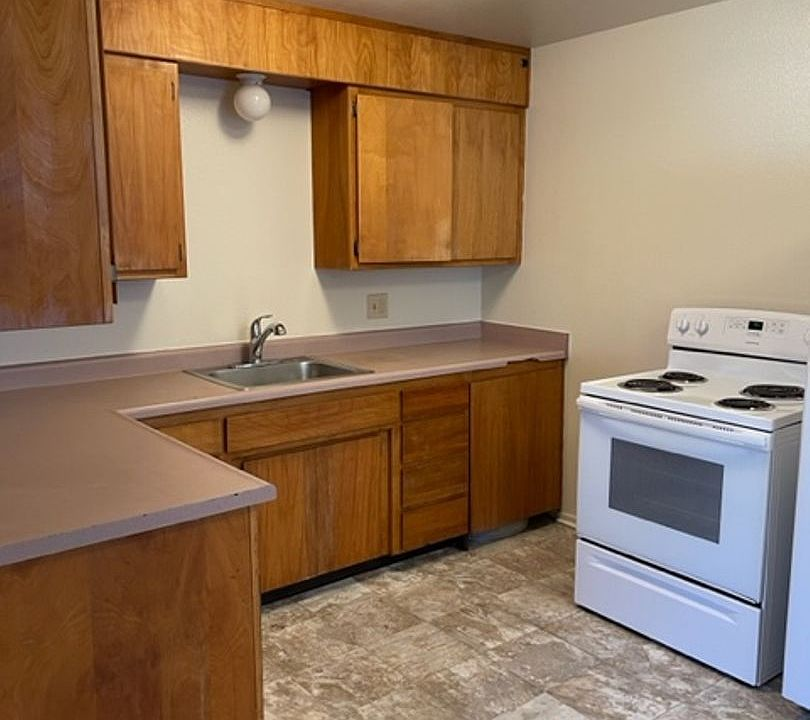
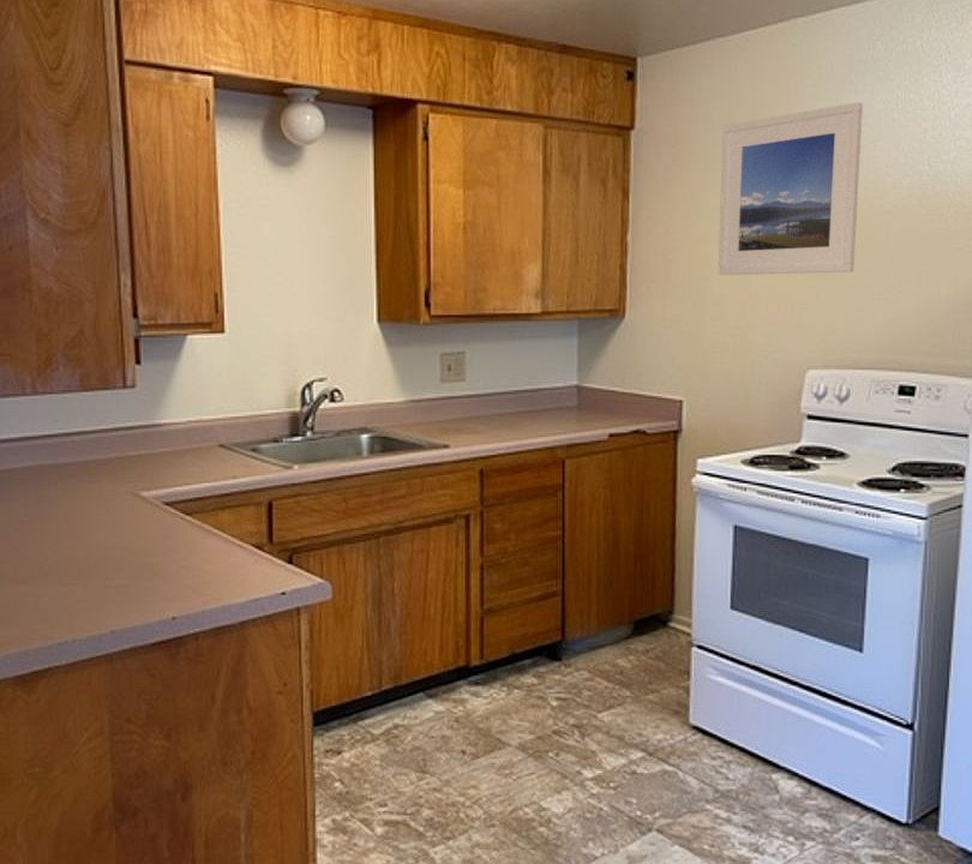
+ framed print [718,101,864,276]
